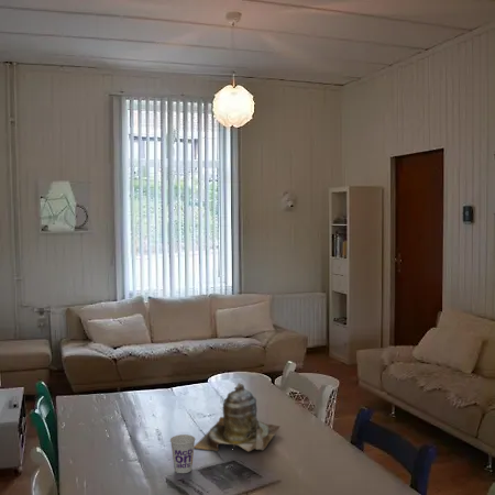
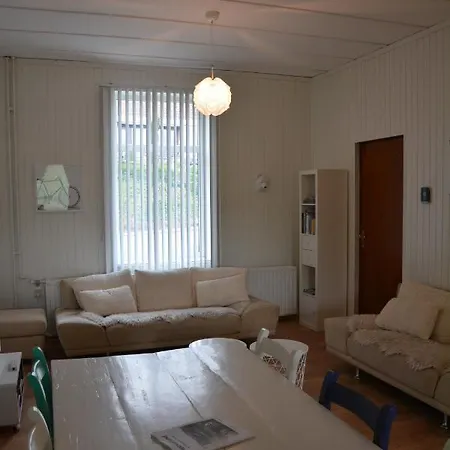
- cup [169,433,196,474]
- teapot [194,382,282,452]
